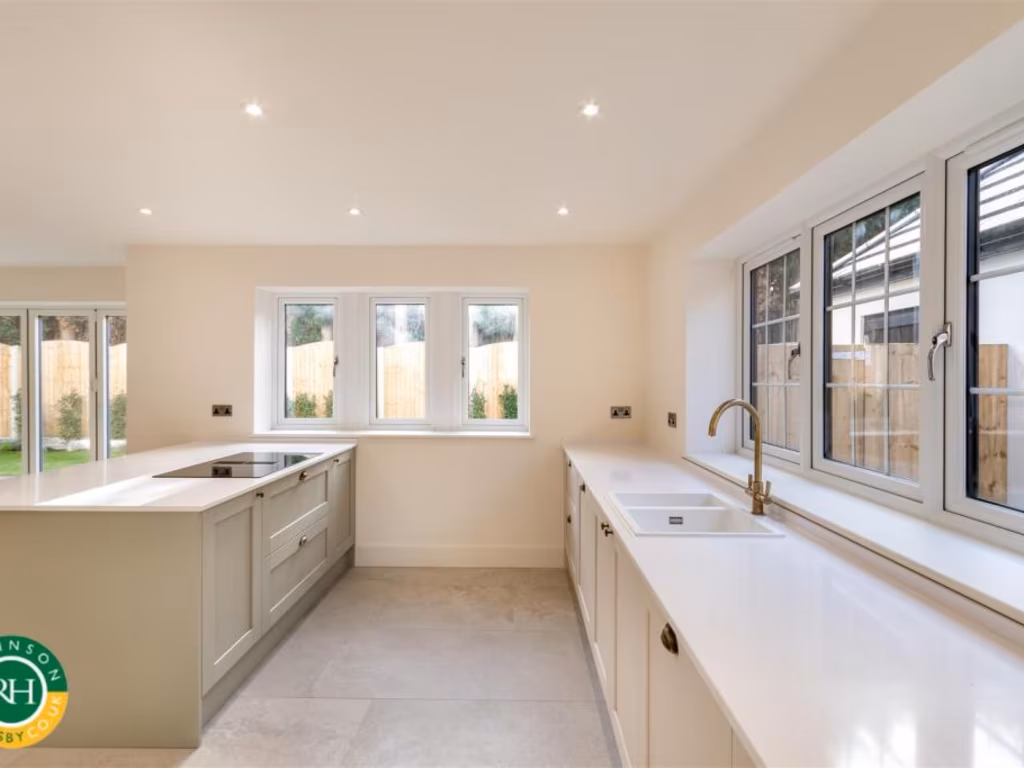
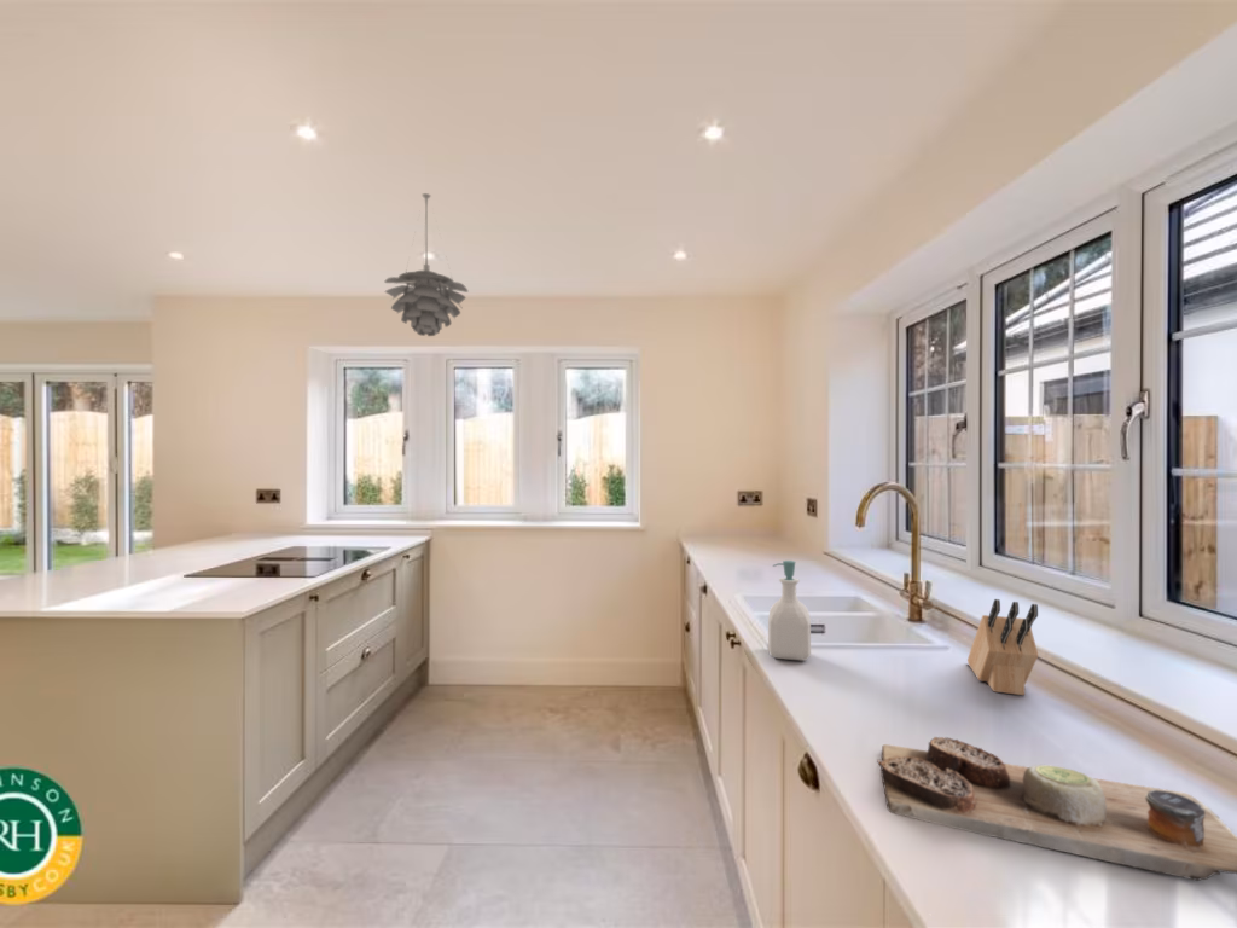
+ pendant light [383,192,469,337]
+ knife block [966,598,1040,696]
+ cutting board [876,736,1237,882]
+ soap bottle [767,559,812,662]
